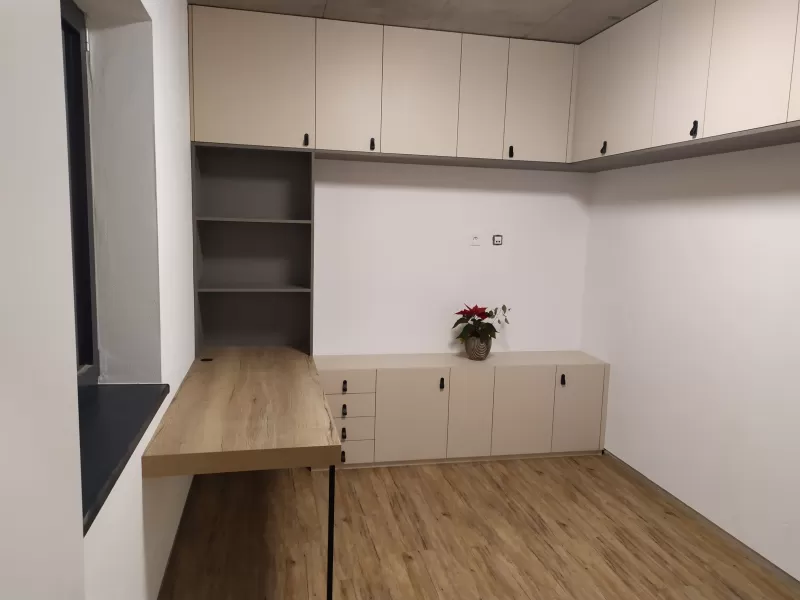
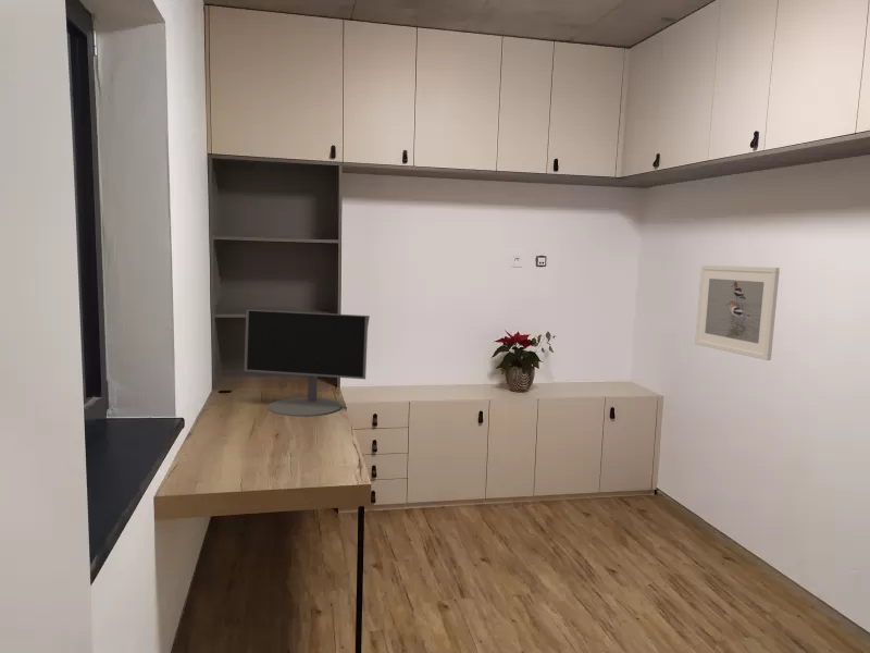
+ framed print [694,264,781,361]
+ computer monitor [244,309,371,417]
